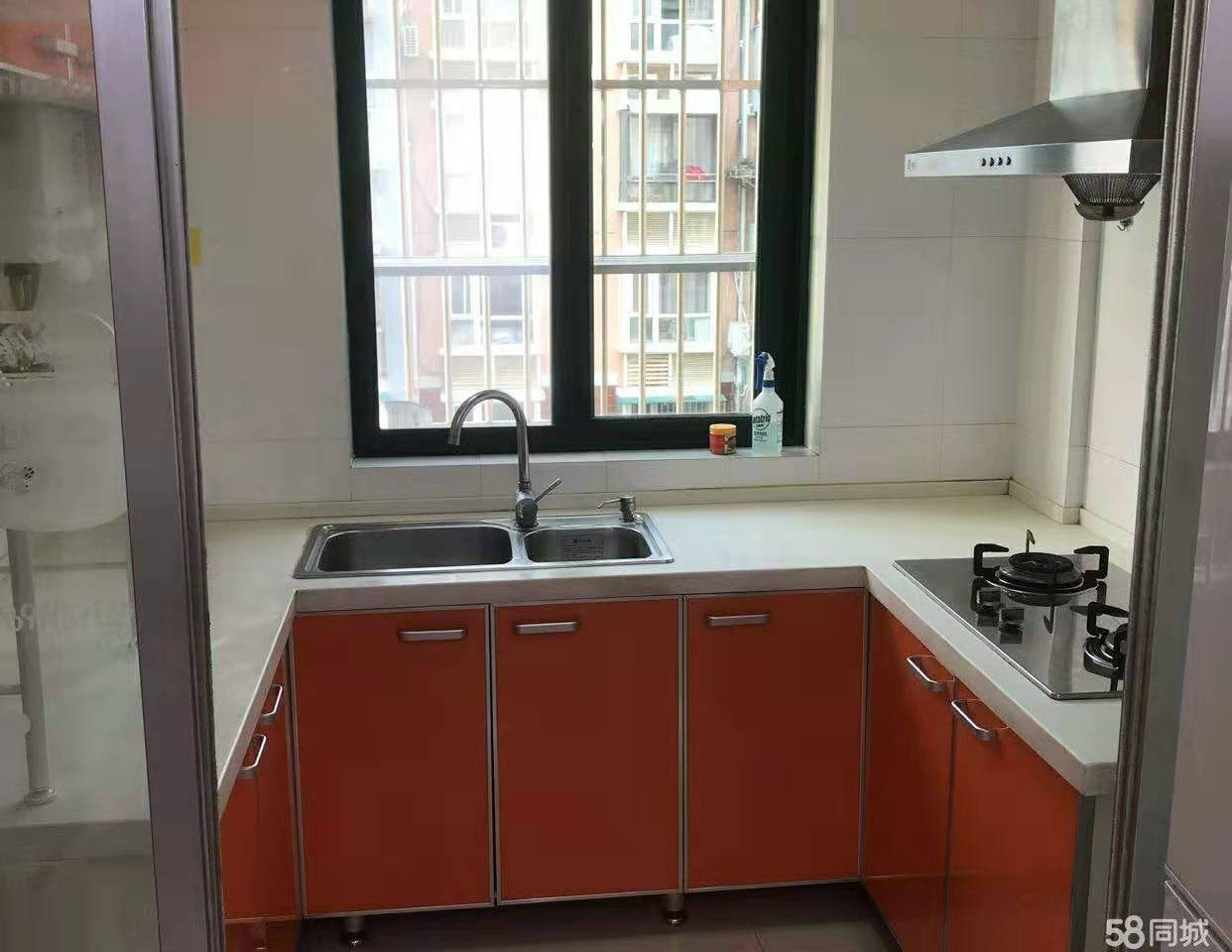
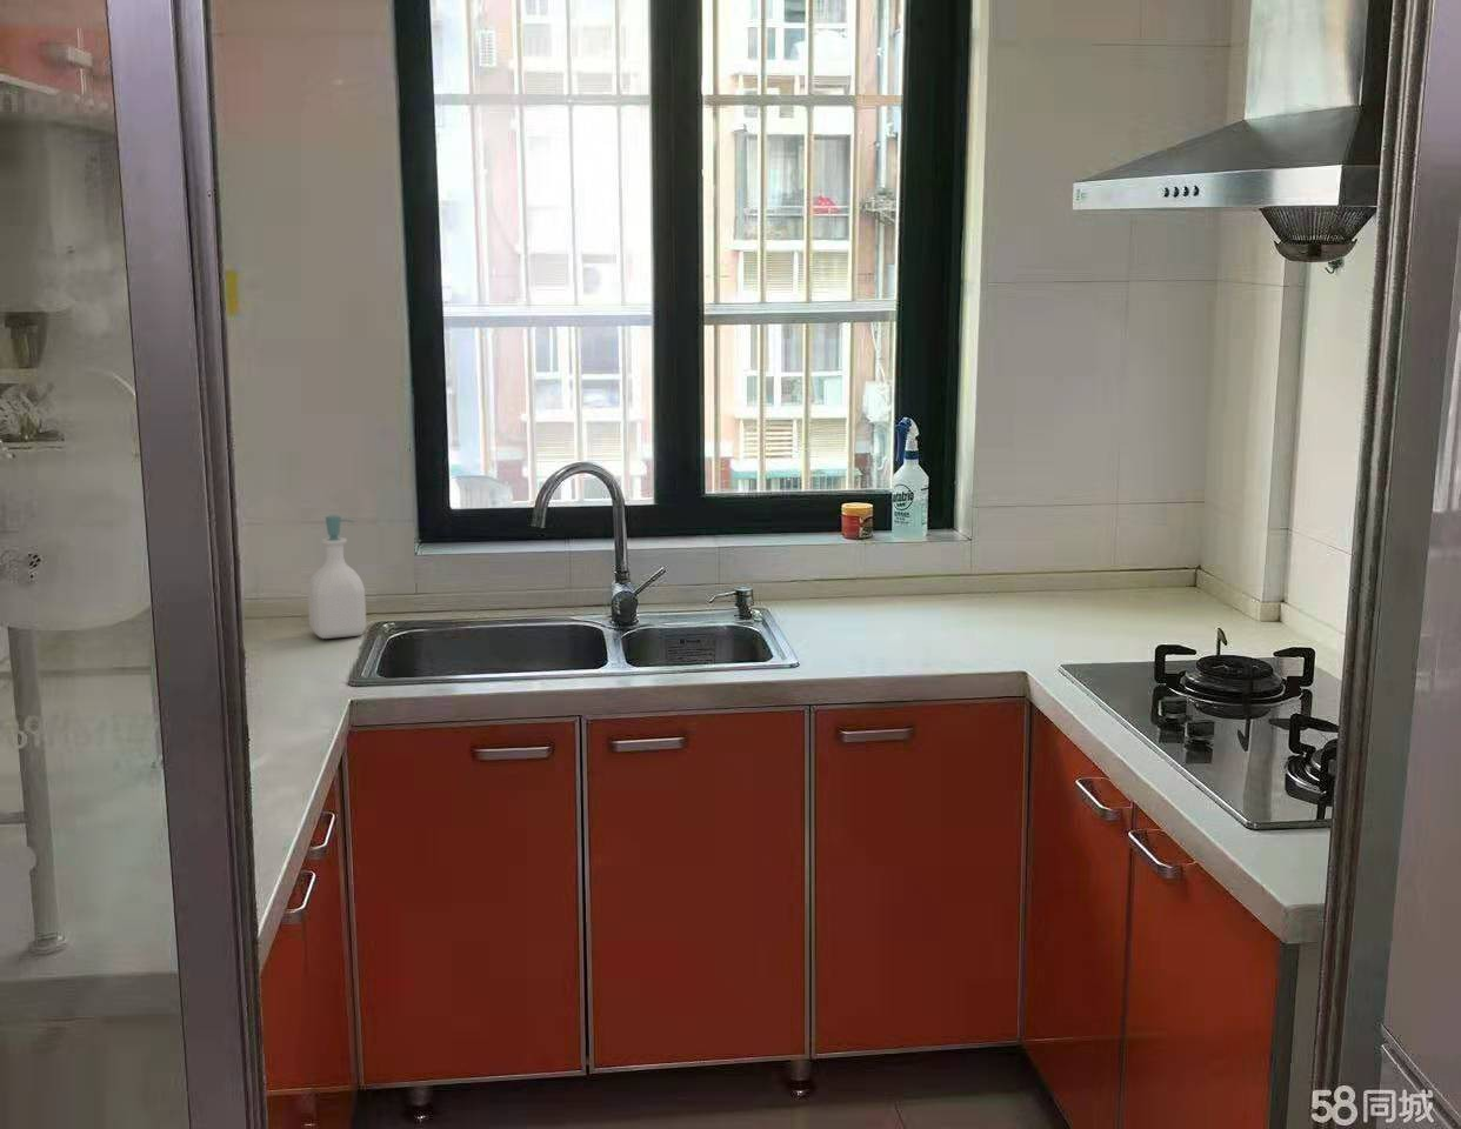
+ soap bottle [307,514,366,639]
